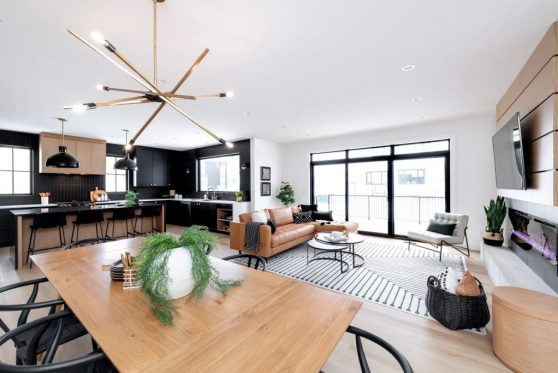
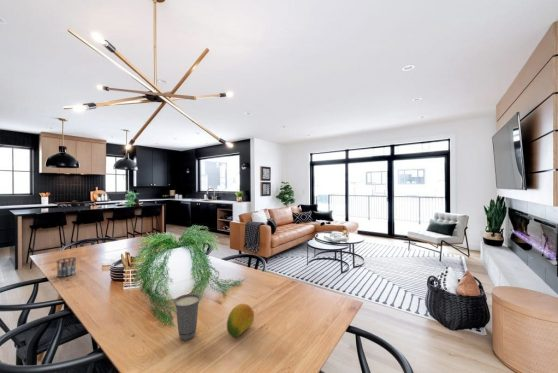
+ cup [172,293,202,341]
+ cup [55,257,77,278]
+ fruit [226,303,255,338]
